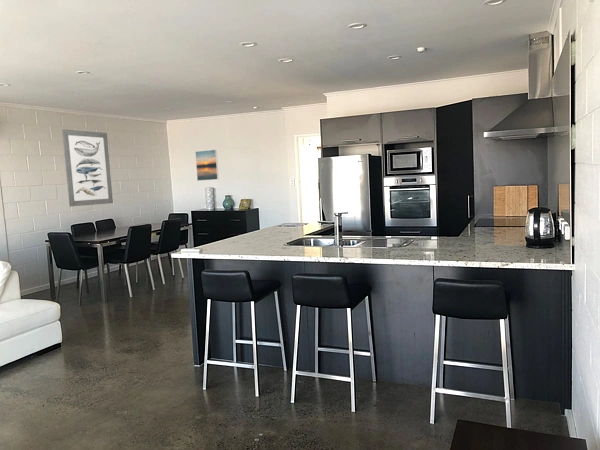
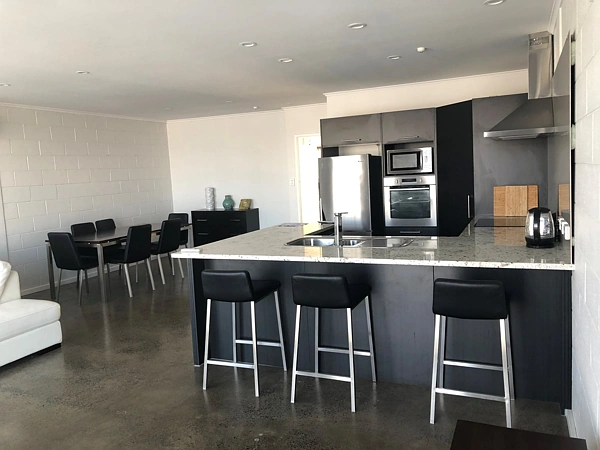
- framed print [194,149,220,182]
- wall art [61,128,114,207]
